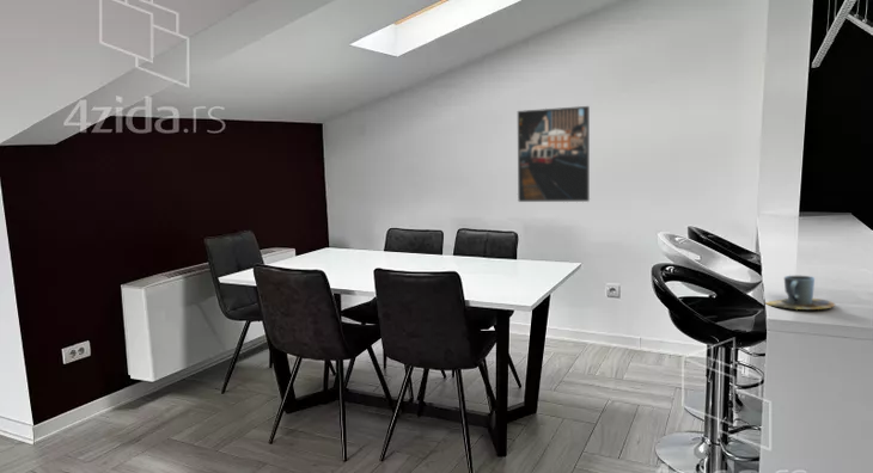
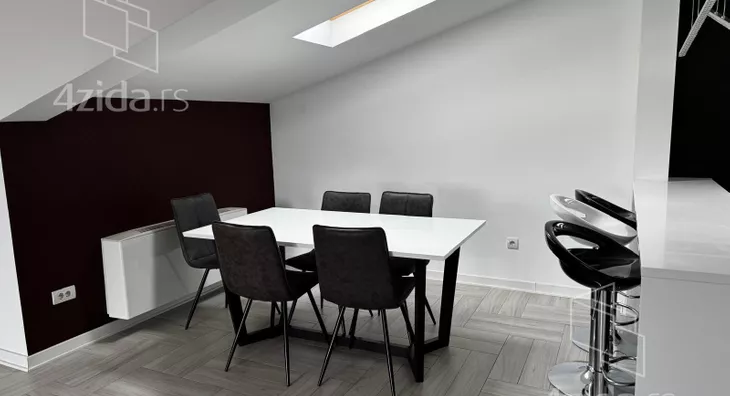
- cup [763,275,836,311]
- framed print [517,105,591,203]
